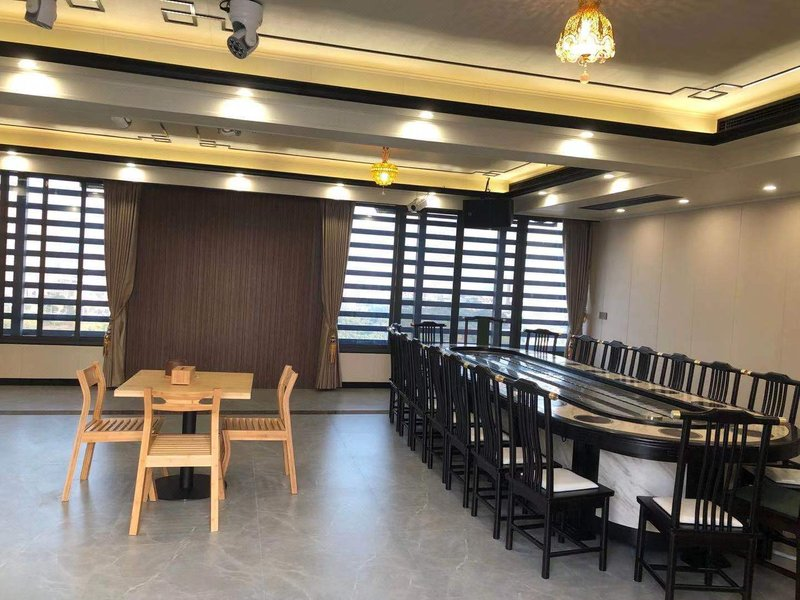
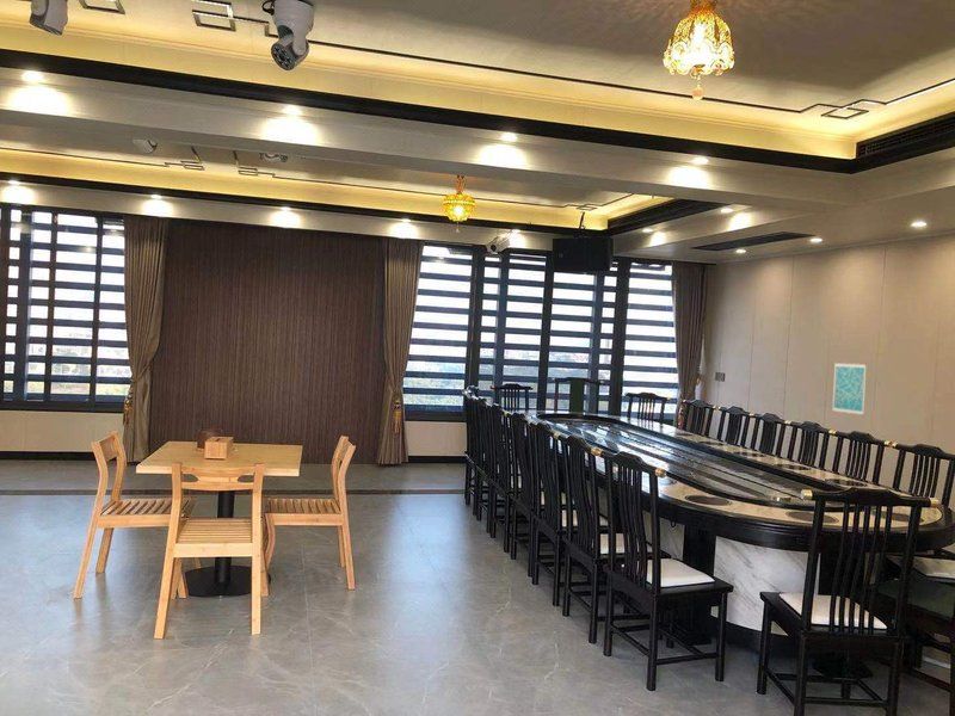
+ wall art [831,362,868,416]
